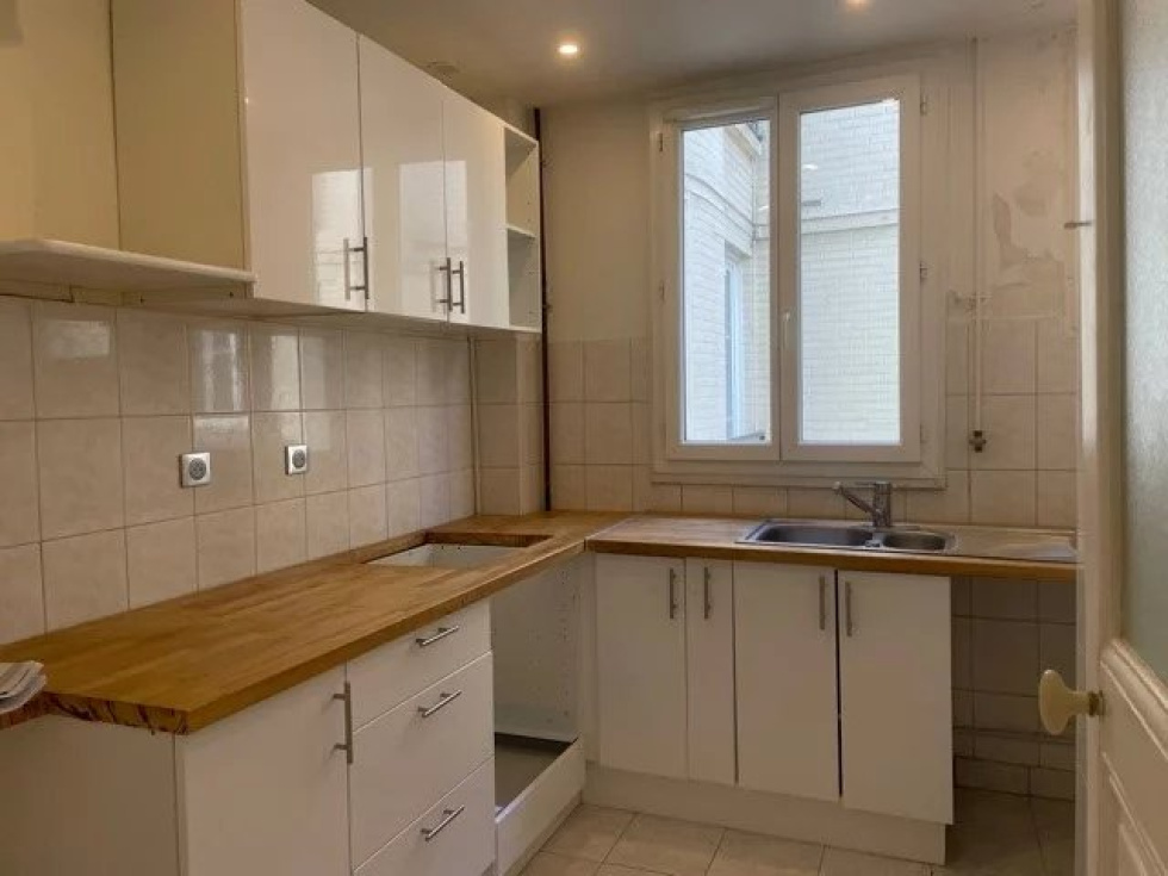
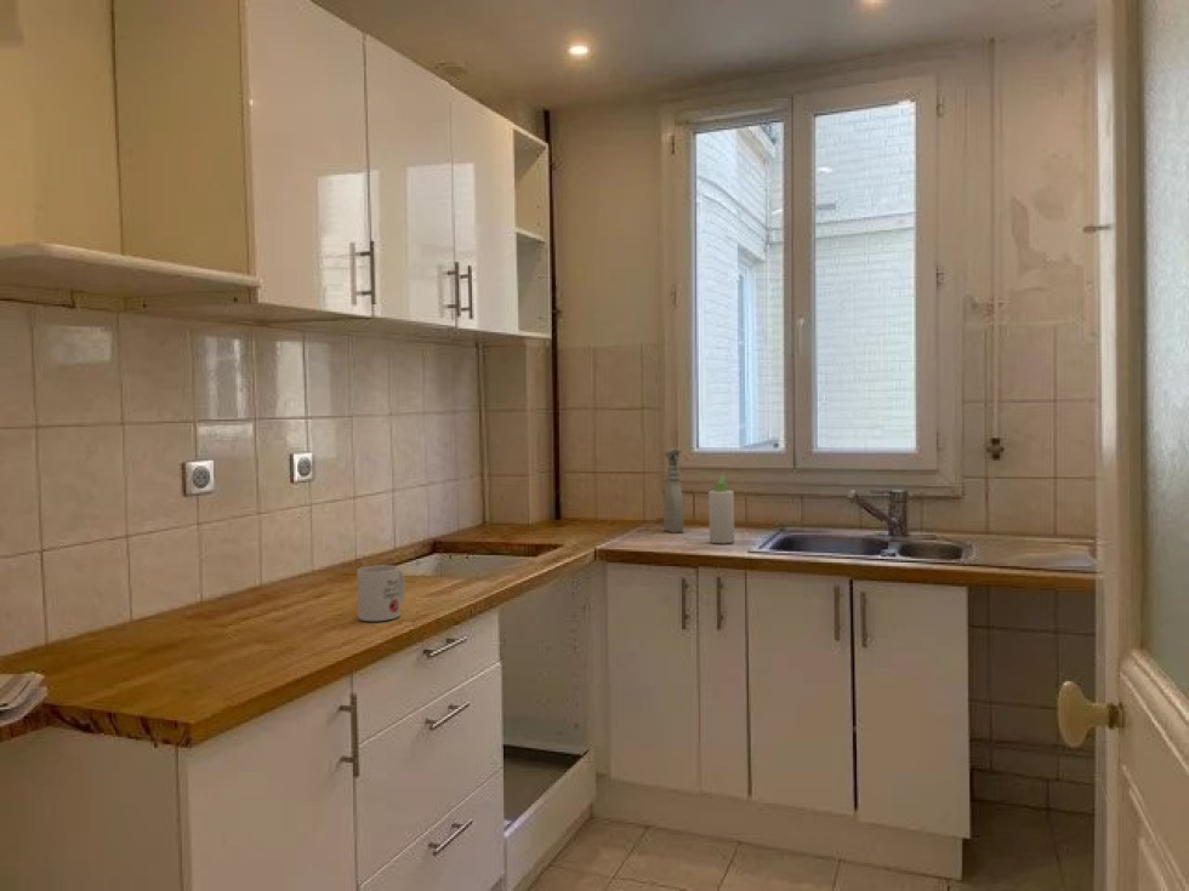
+ mug [355,564,406,622]
+ spray bottle [662,447,685,533]
+ bottle [707,469,735,544]
